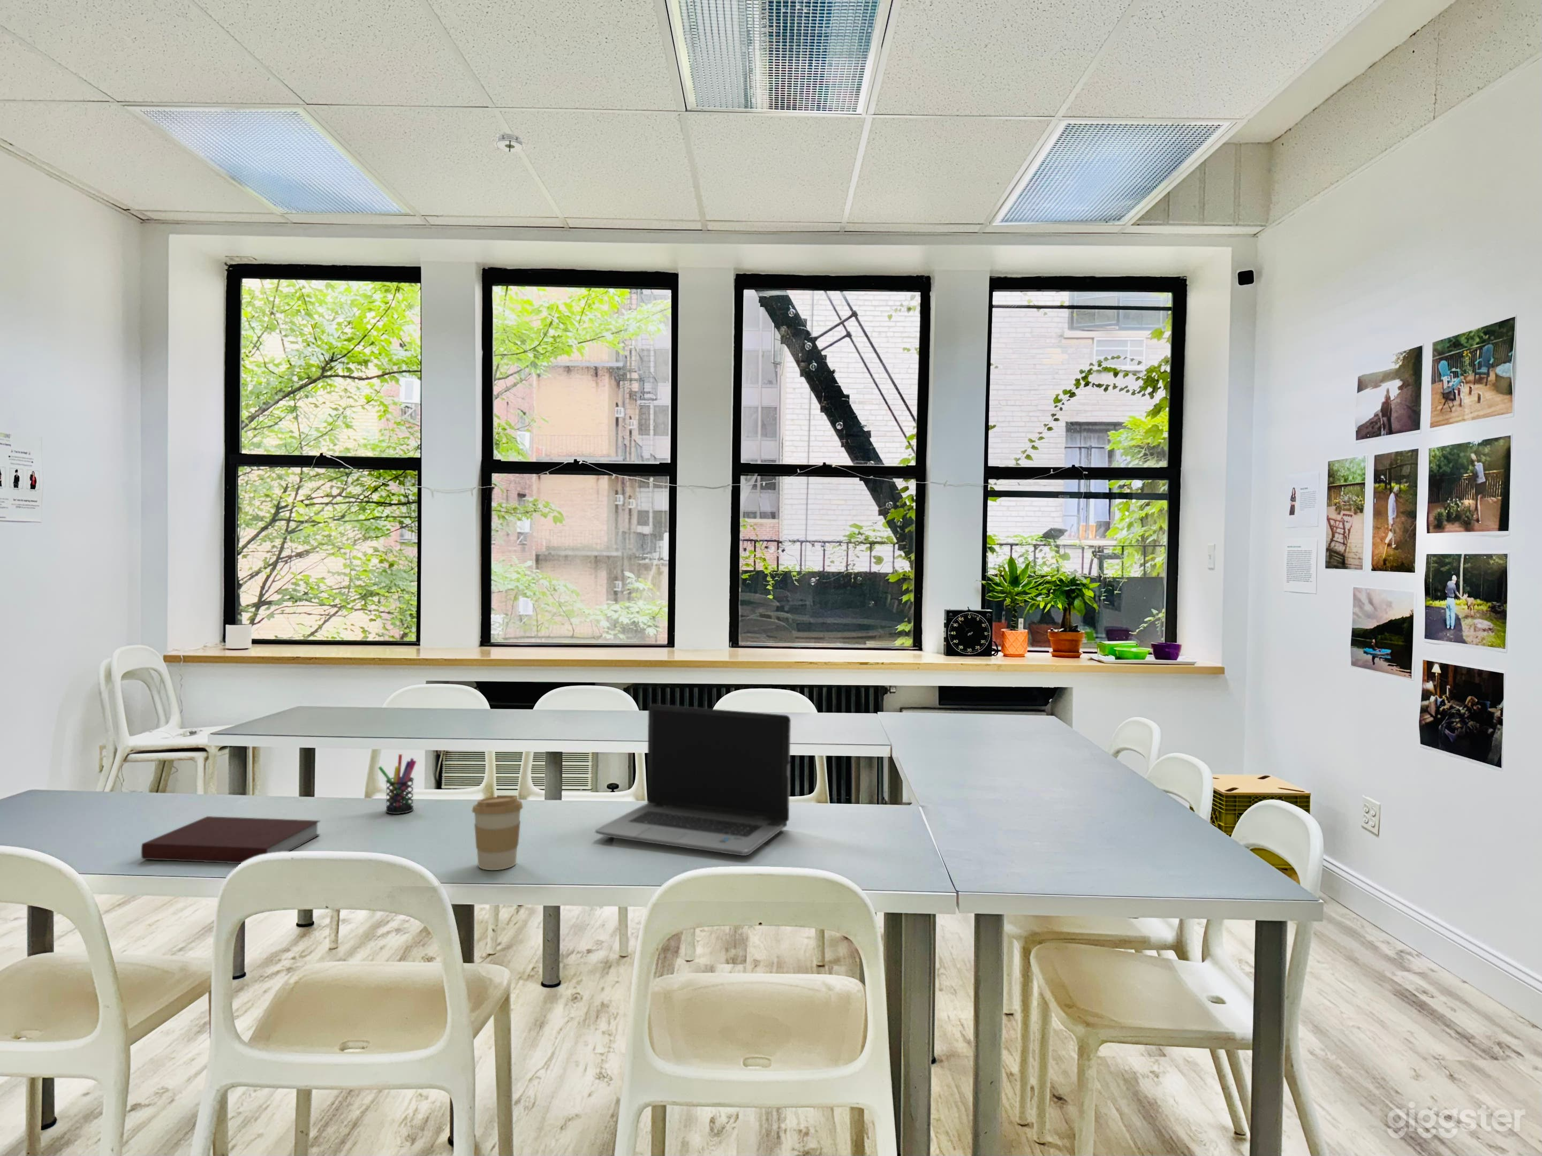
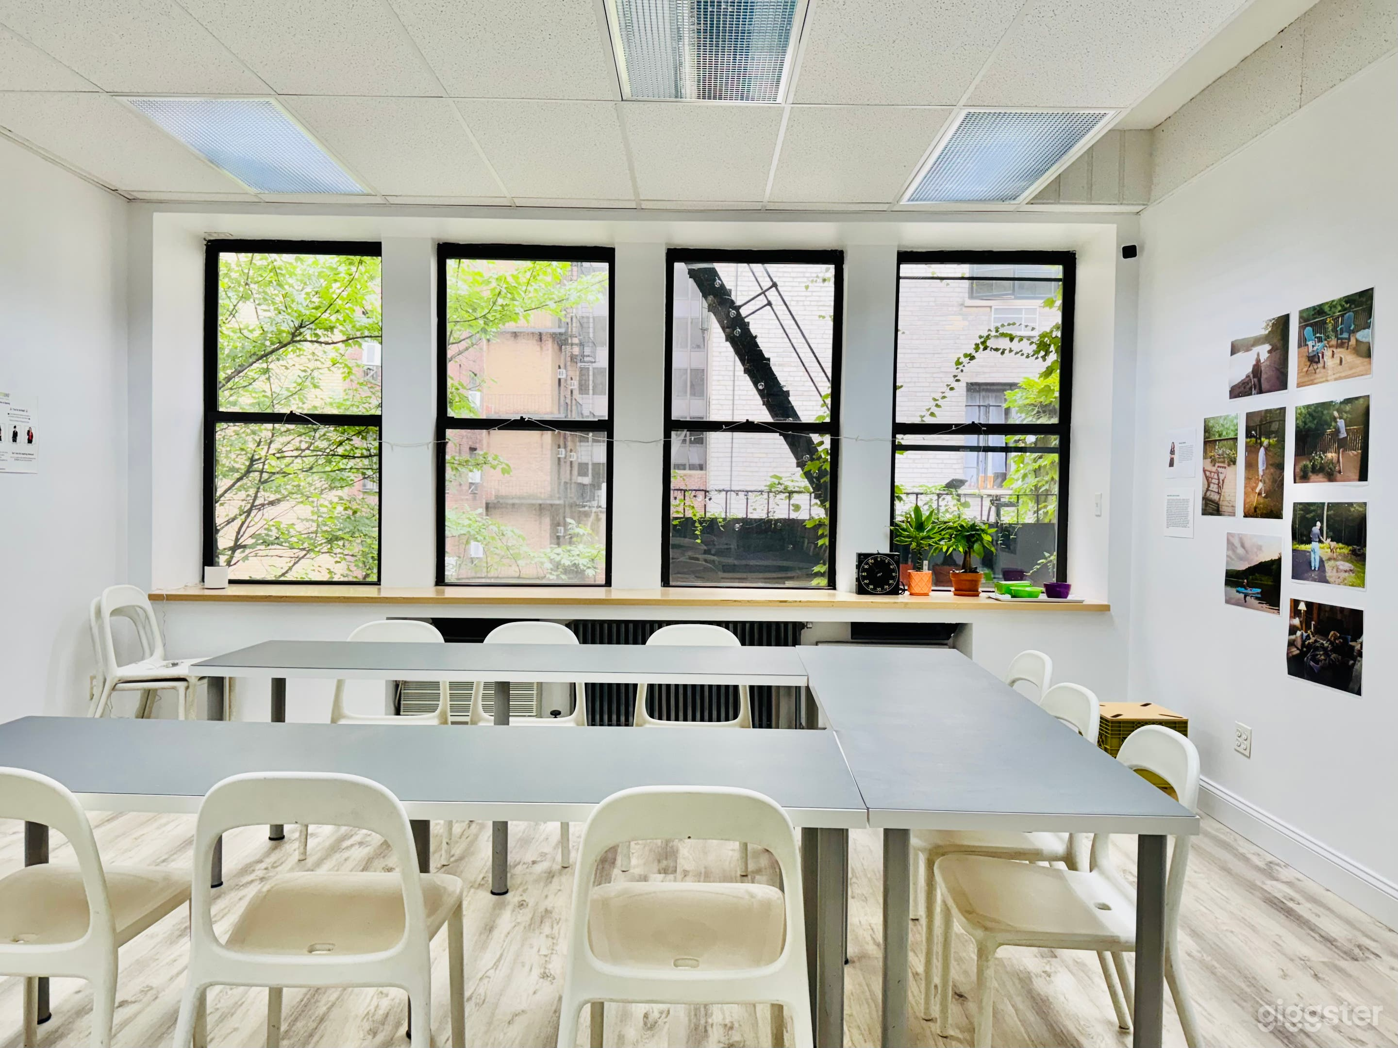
- coffee cup [471,795,523,871]
- notebook [141,816,321,863]
- smoke detector [493,132,526,153]
- laptop computer [594,704,792,856]
- pen holder [378,754,418,815]
